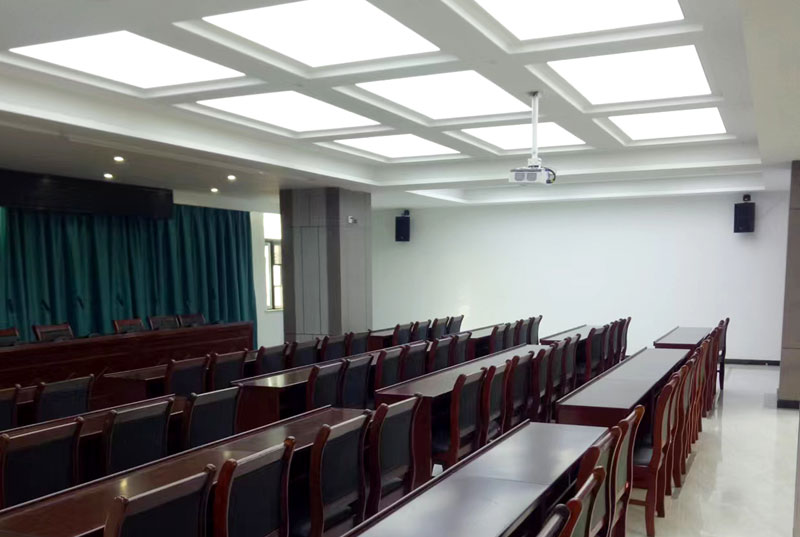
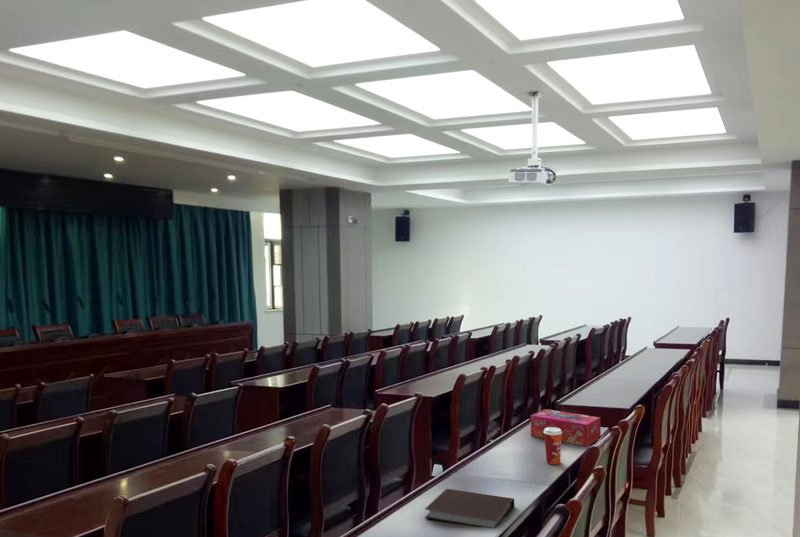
+ tissue box [530,408,602,447]
+ notebook [424,488,515,530]
+ paper cup [544,427,562,465]
